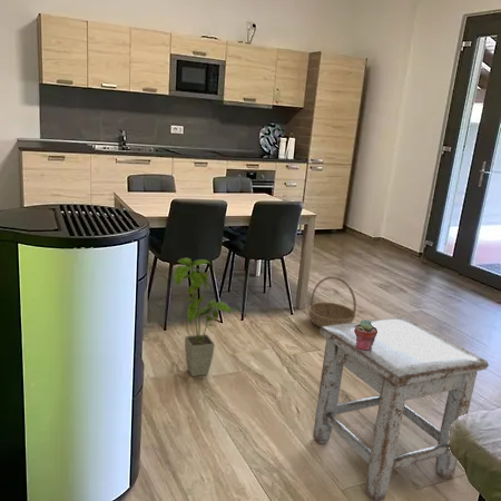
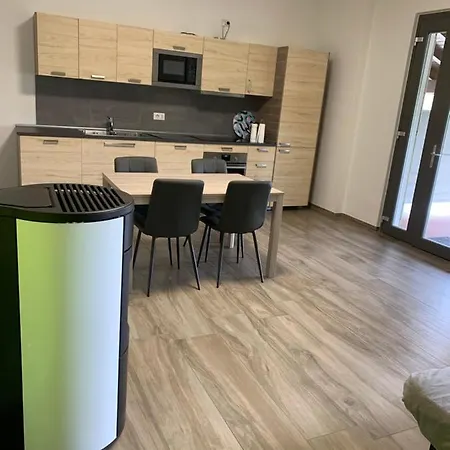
- basket [307,276,357,328]
- stool [312,316,490,501]
- potted succulent [354,318,377,351]
- house plant [173,257,236,377]
